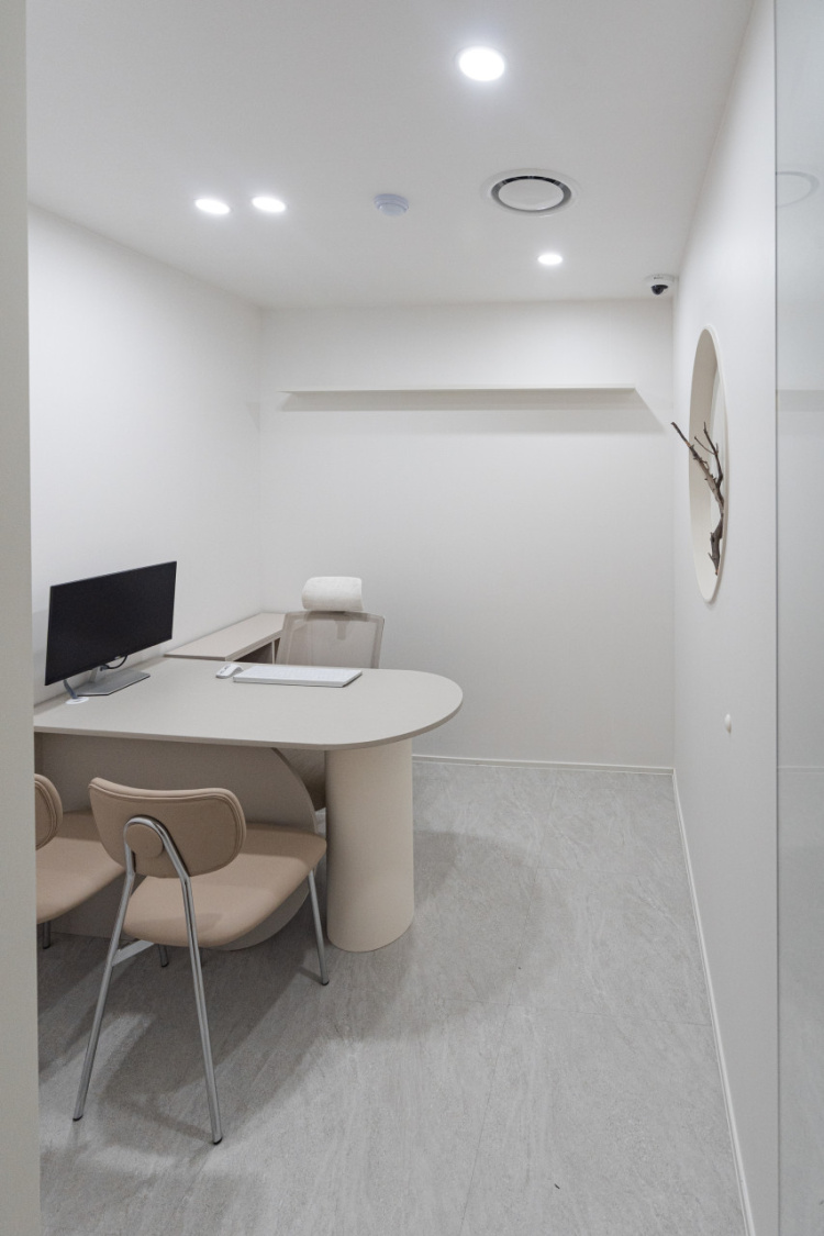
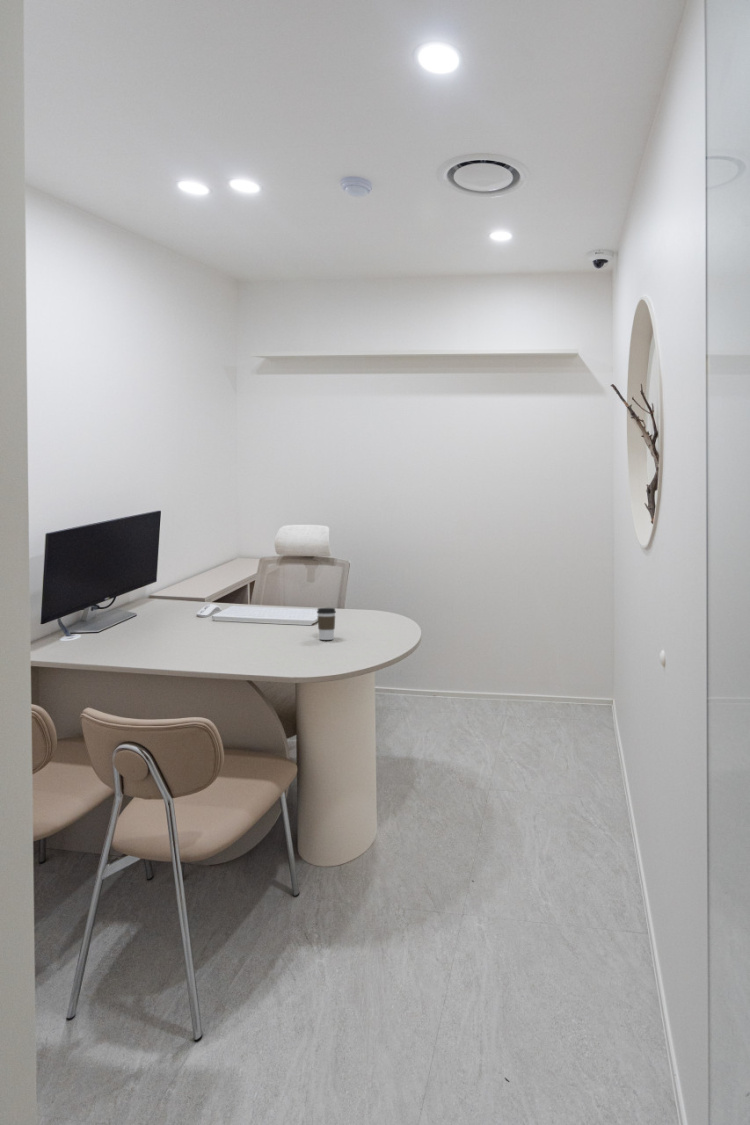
+ coffee cup [316,607,337,641]
